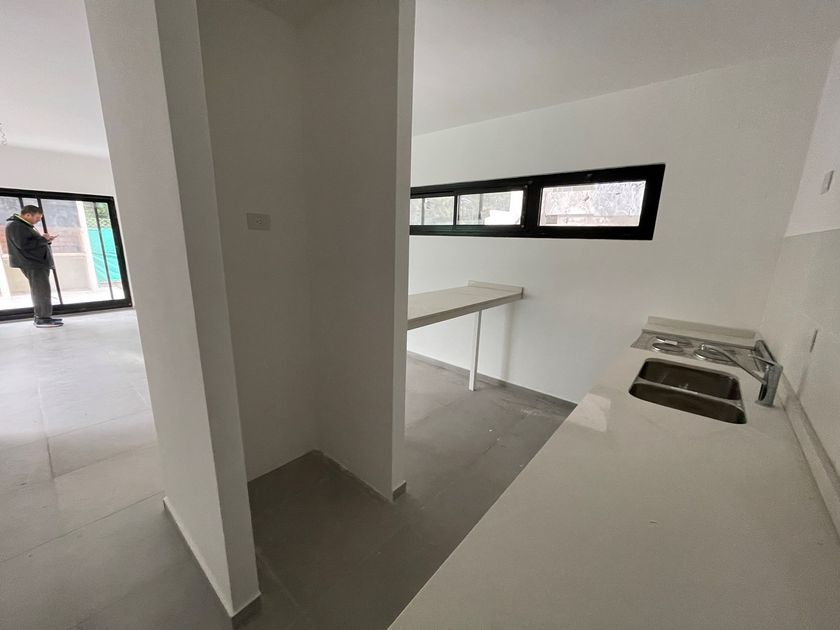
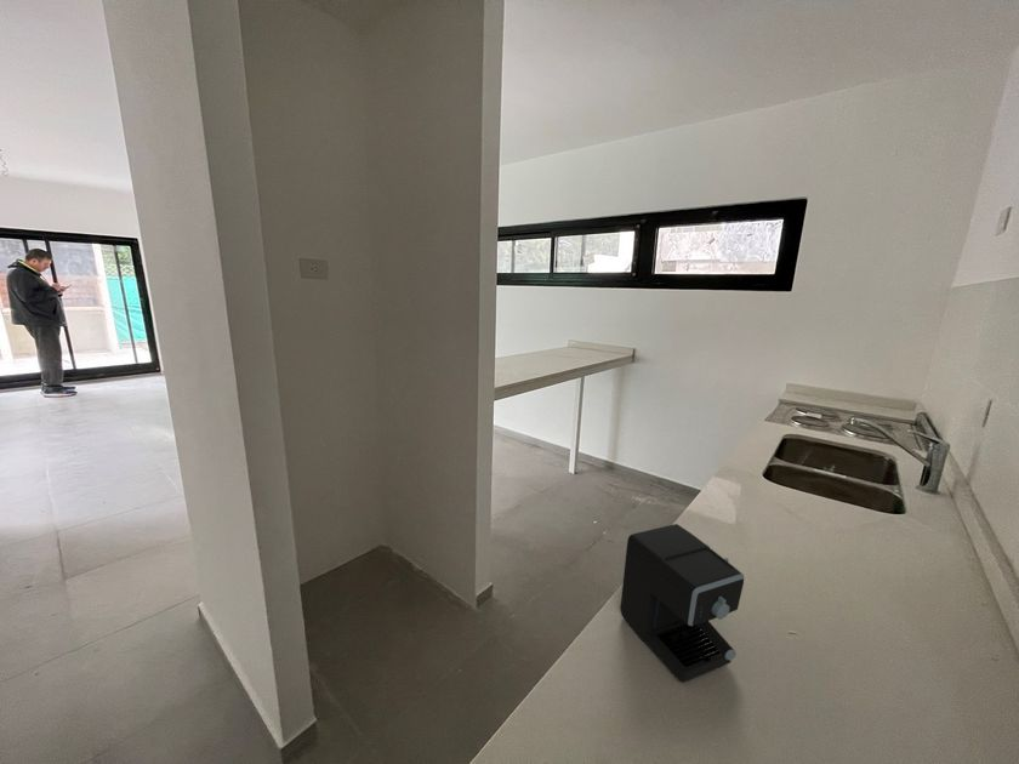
+ coffee maker [619,523,745,684]
